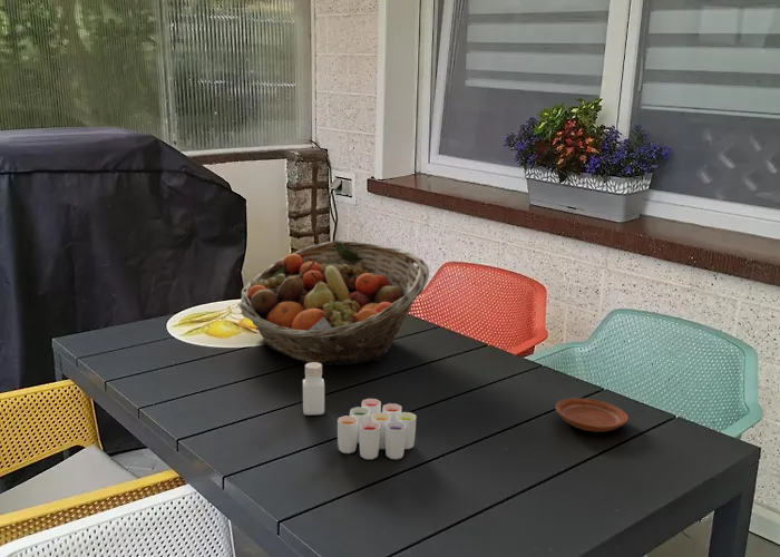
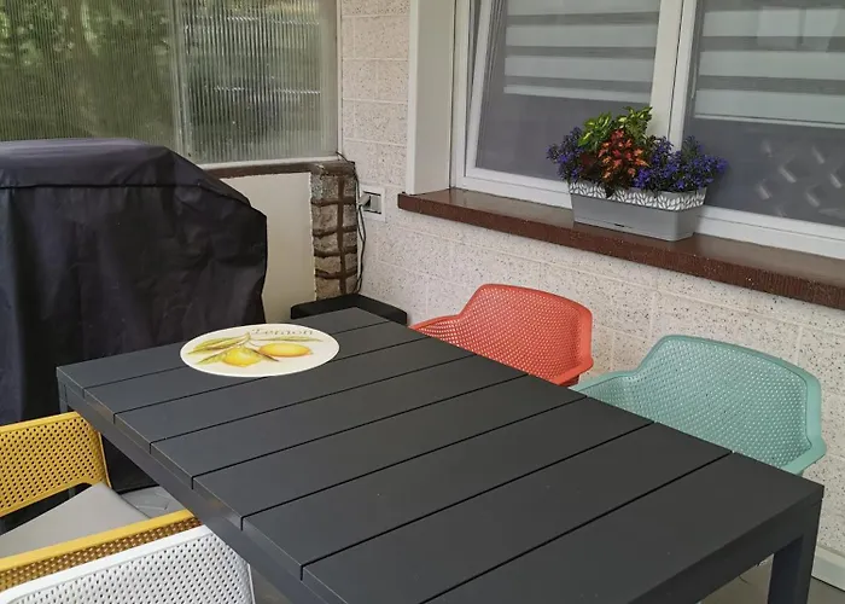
- plate [554,397,630,433]
- pepper shaker [302,362,325,416]
- drinking glass [337,398,417,460]
- fruit basket [237,240,430,367]
